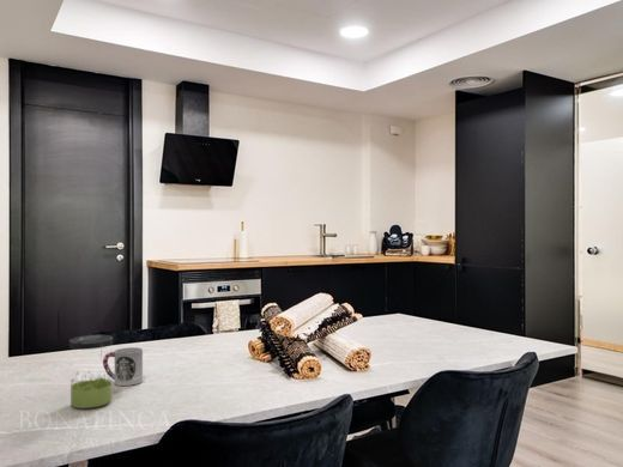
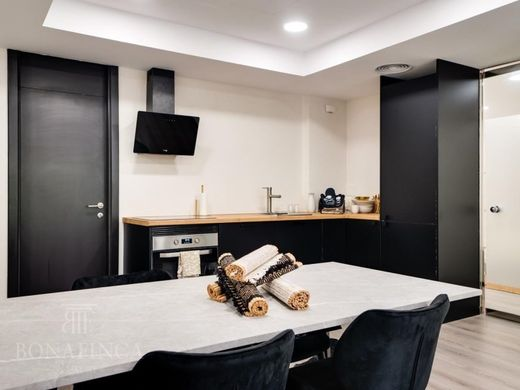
- jar [68,334,114,410]
- cup [102,346,144,387]
